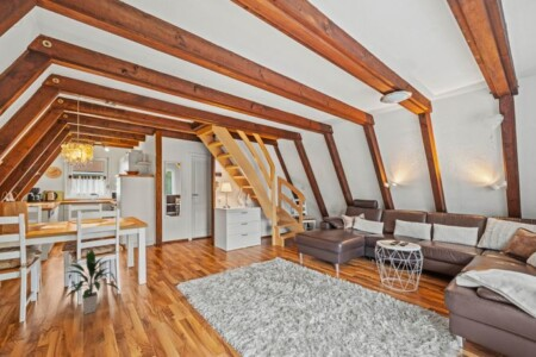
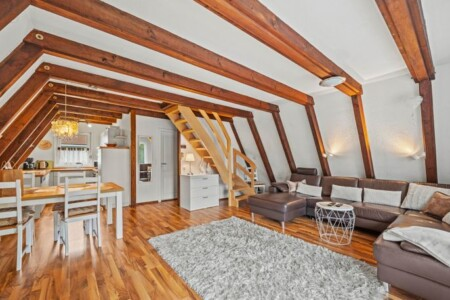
- indoor plant [62,249,121,315]
